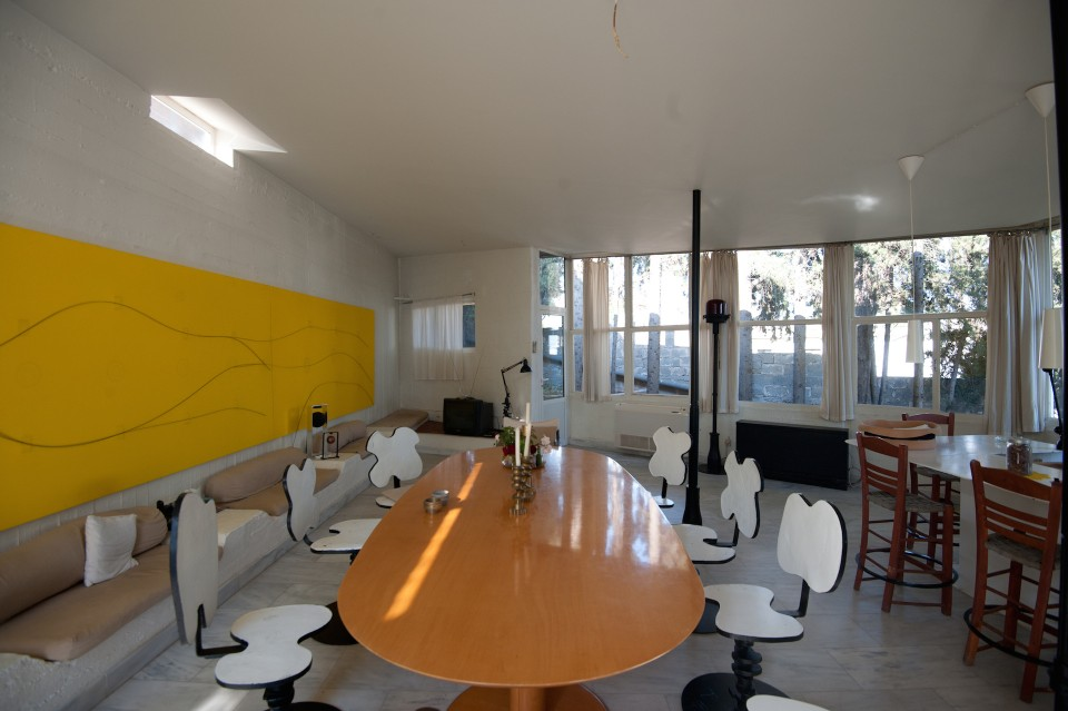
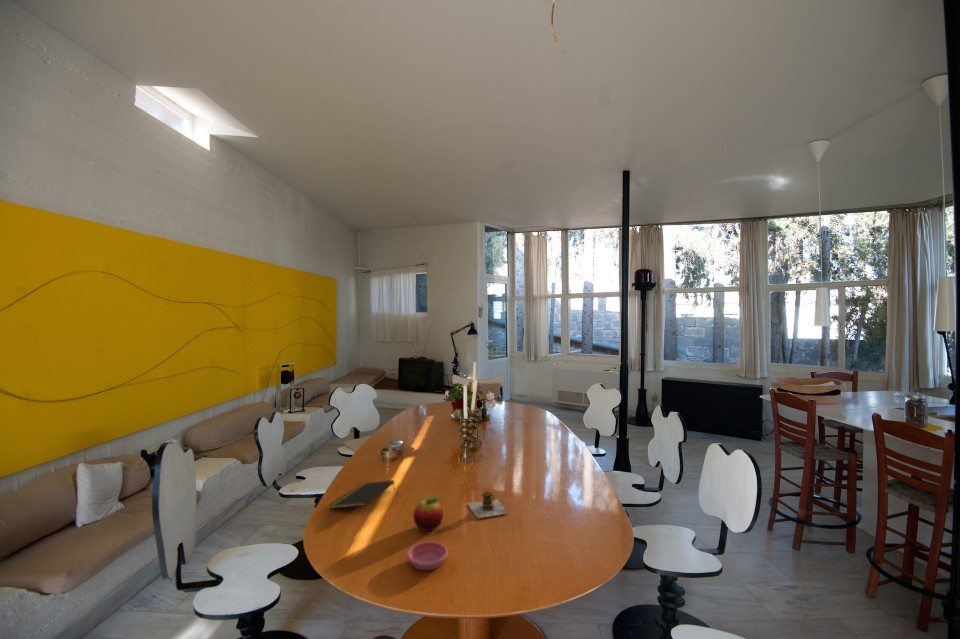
+ notepad [328,479,396,510]
+ fruit [412,496,444,532]
+ saucer [406,540,449,571]
+ teapot [467,490,509,519]
